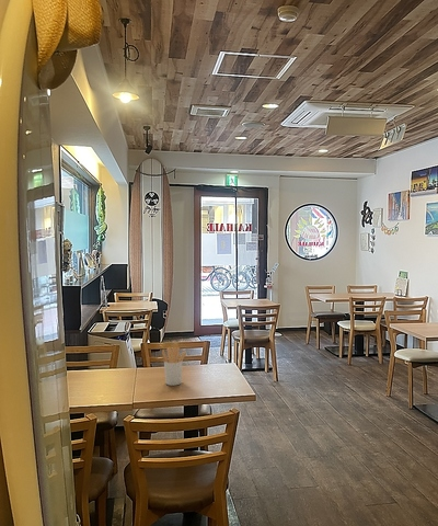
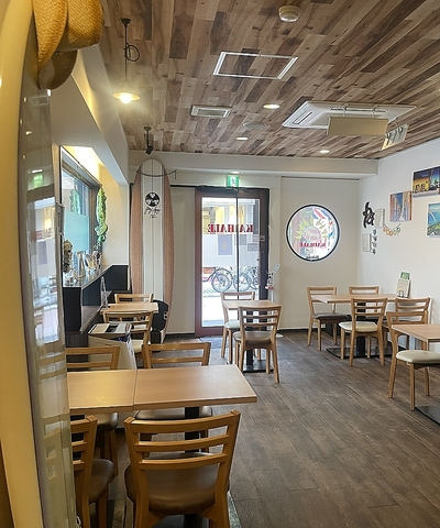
- utensil holder [161,345,187,387]
